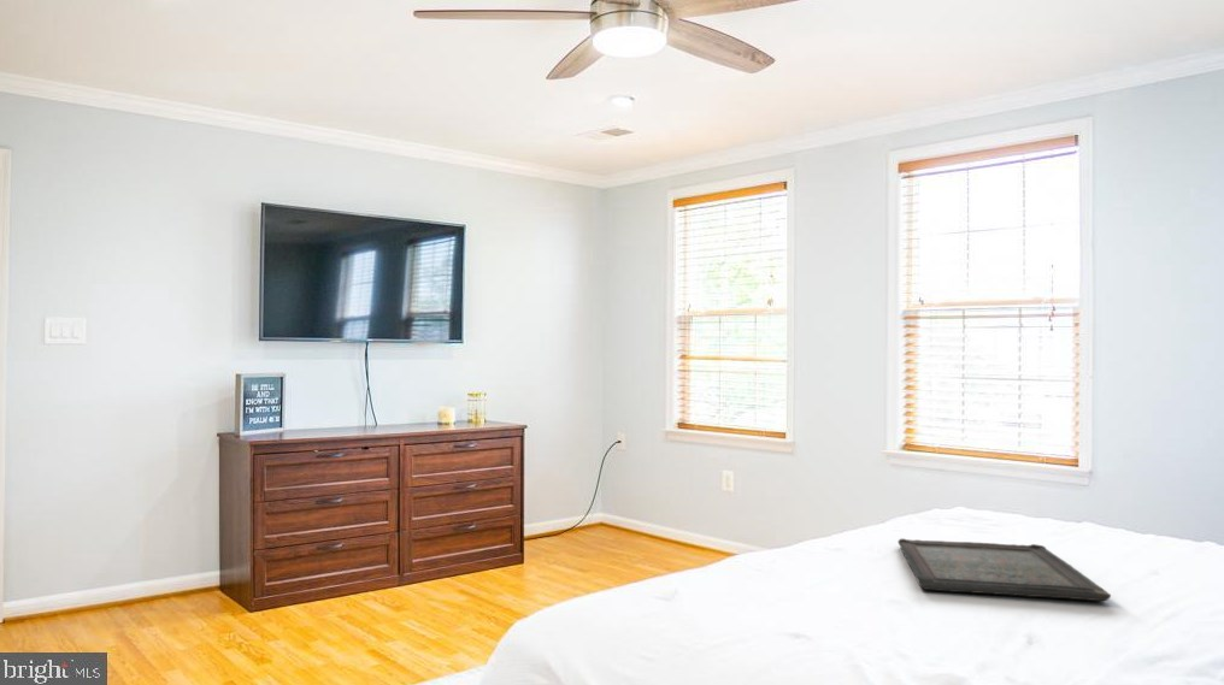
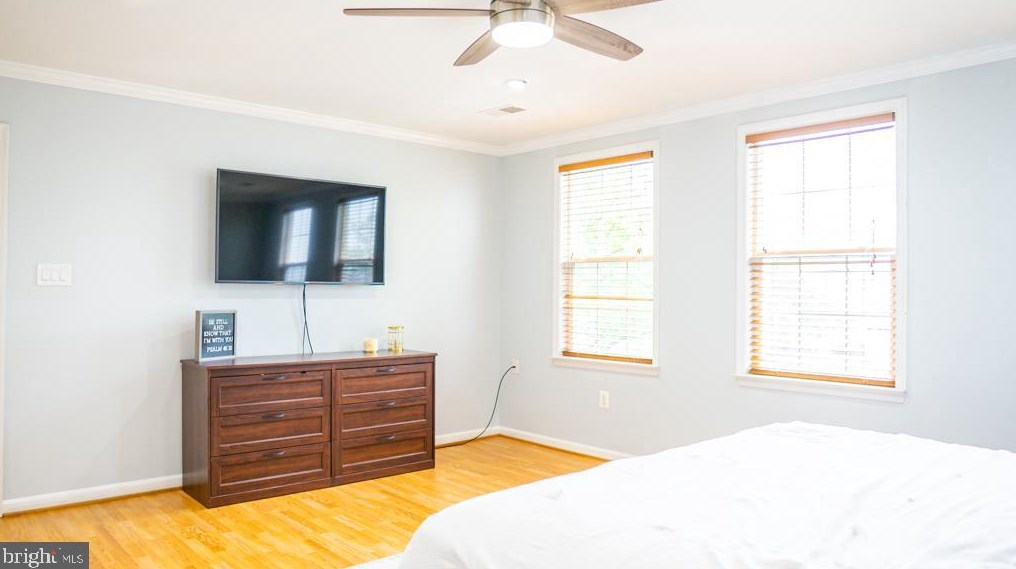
- serving tray [898,537,1112,602]
